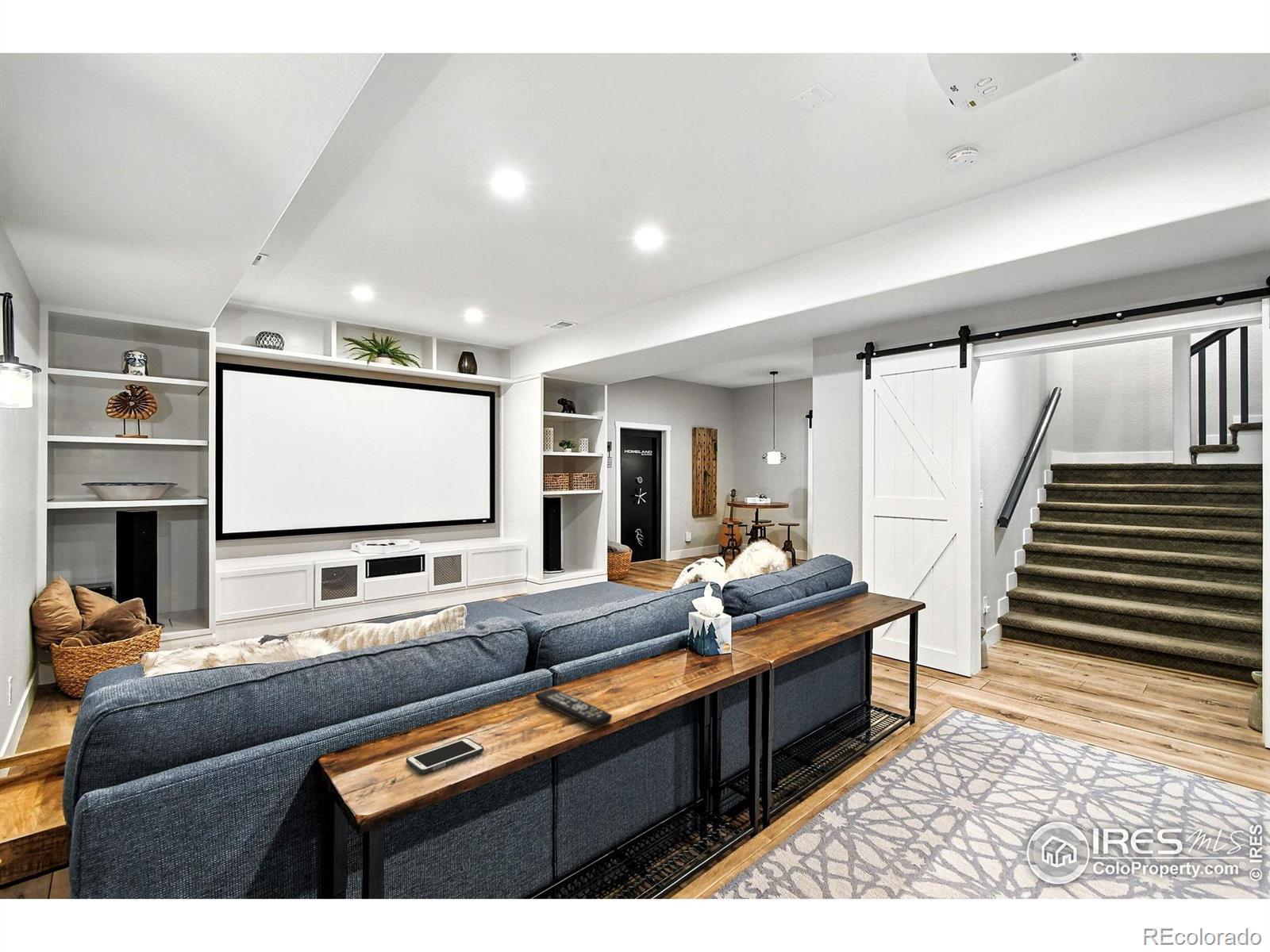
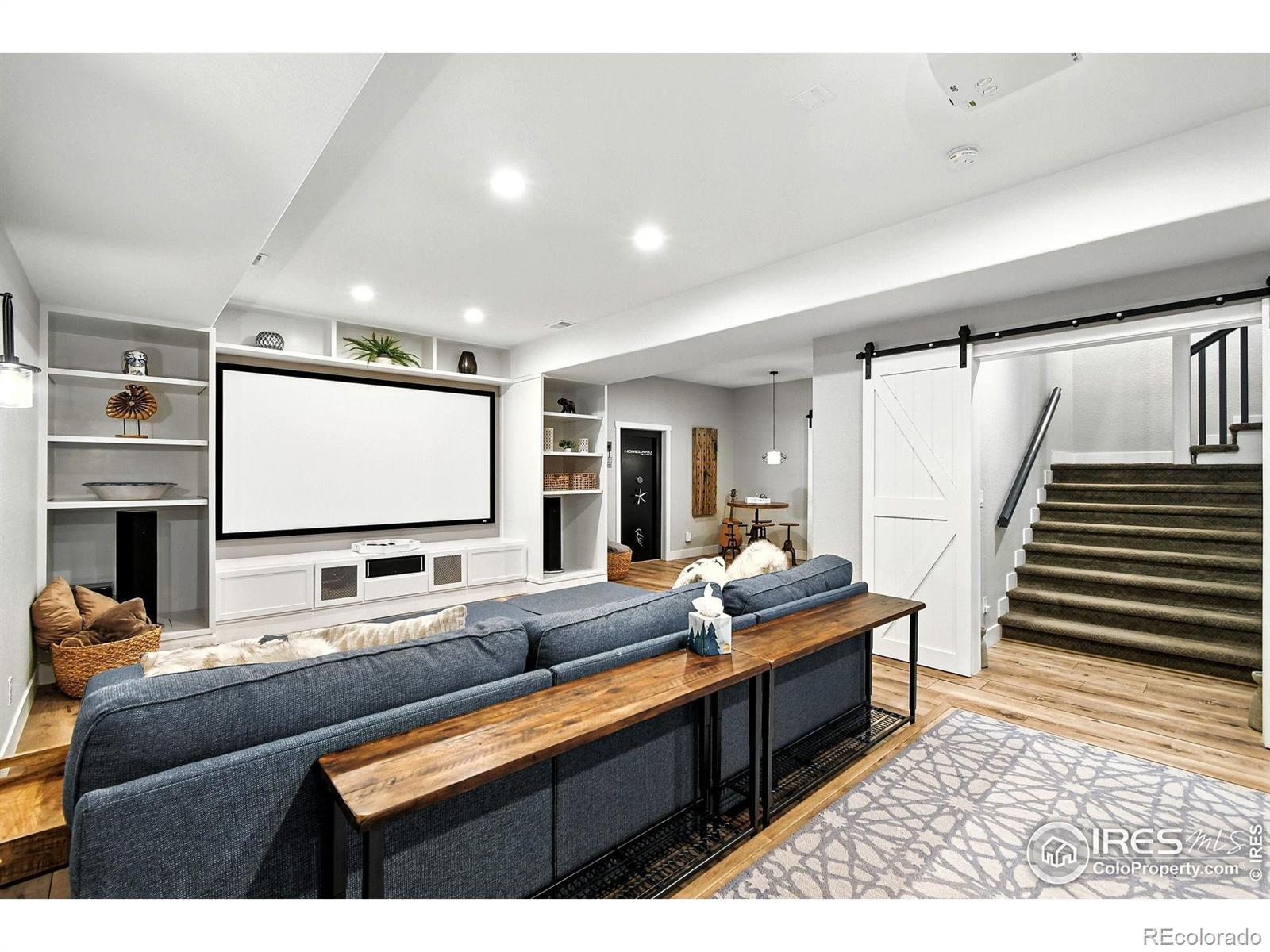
- cell phone [406,737,484,774]
- remote control [534,688,613,729]
